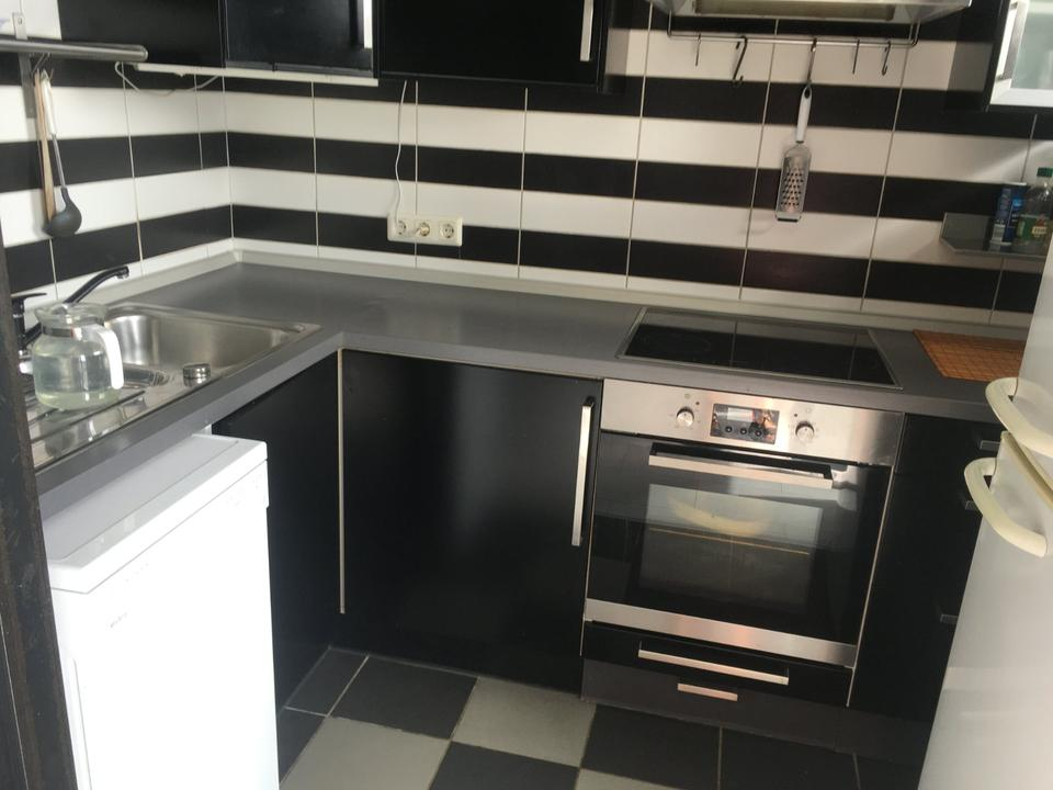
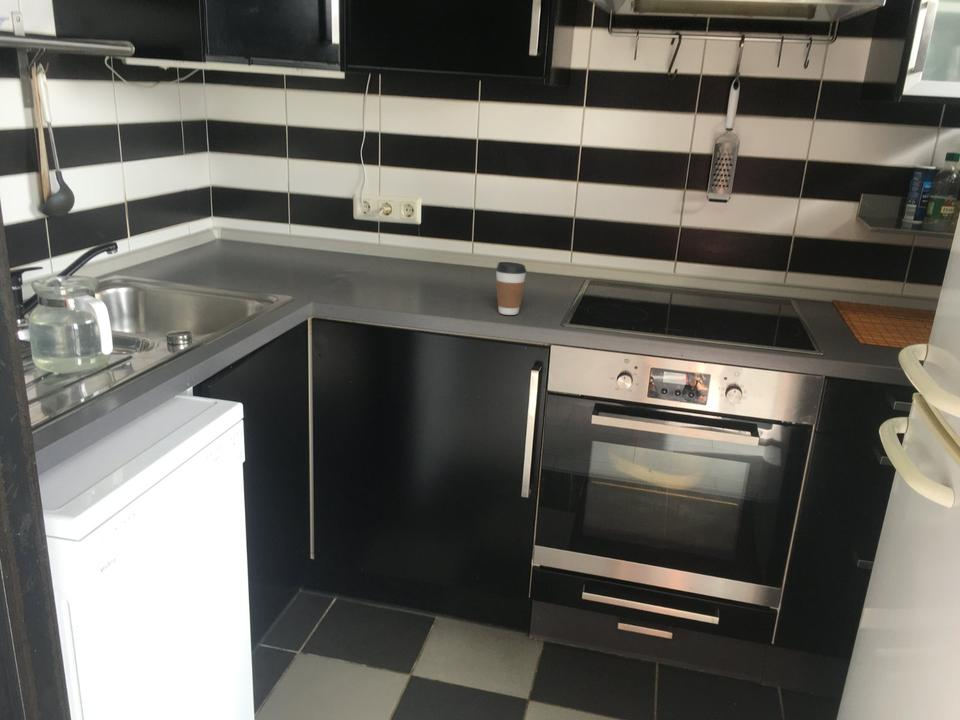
+ coffee cup [495,261,528,316]
